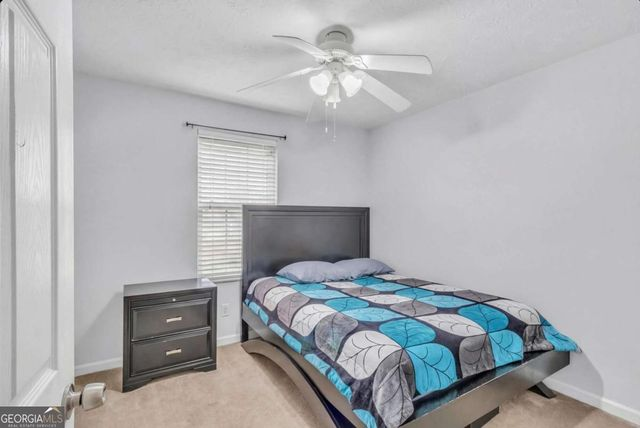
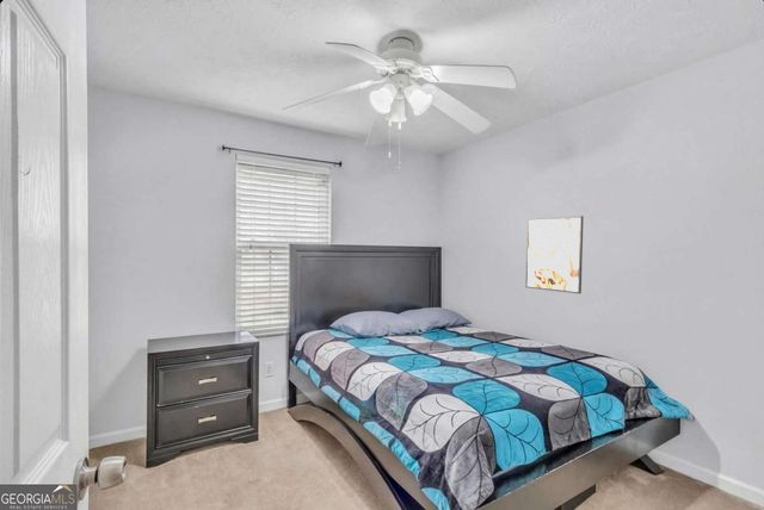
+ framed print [524,214,585,294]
